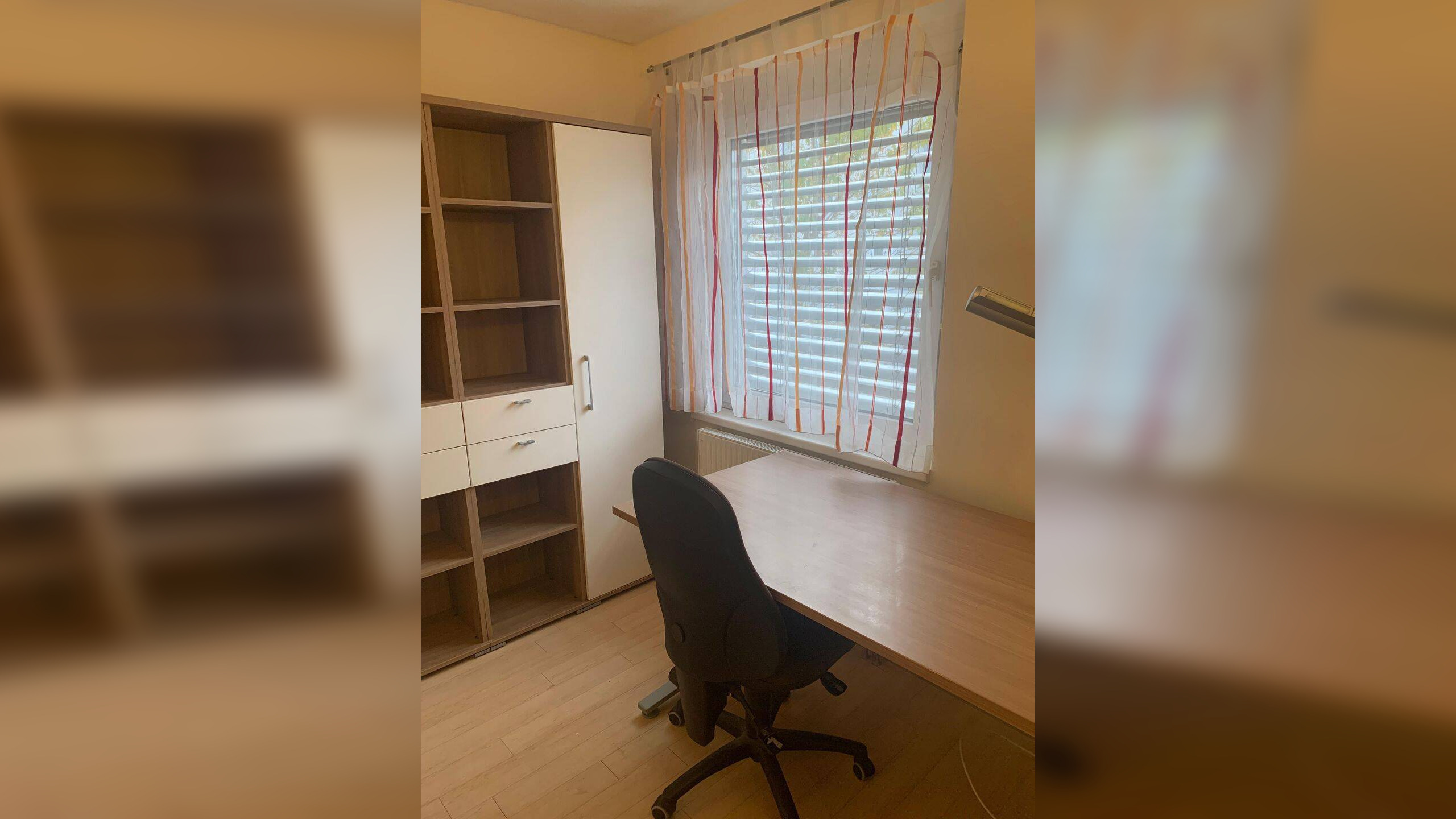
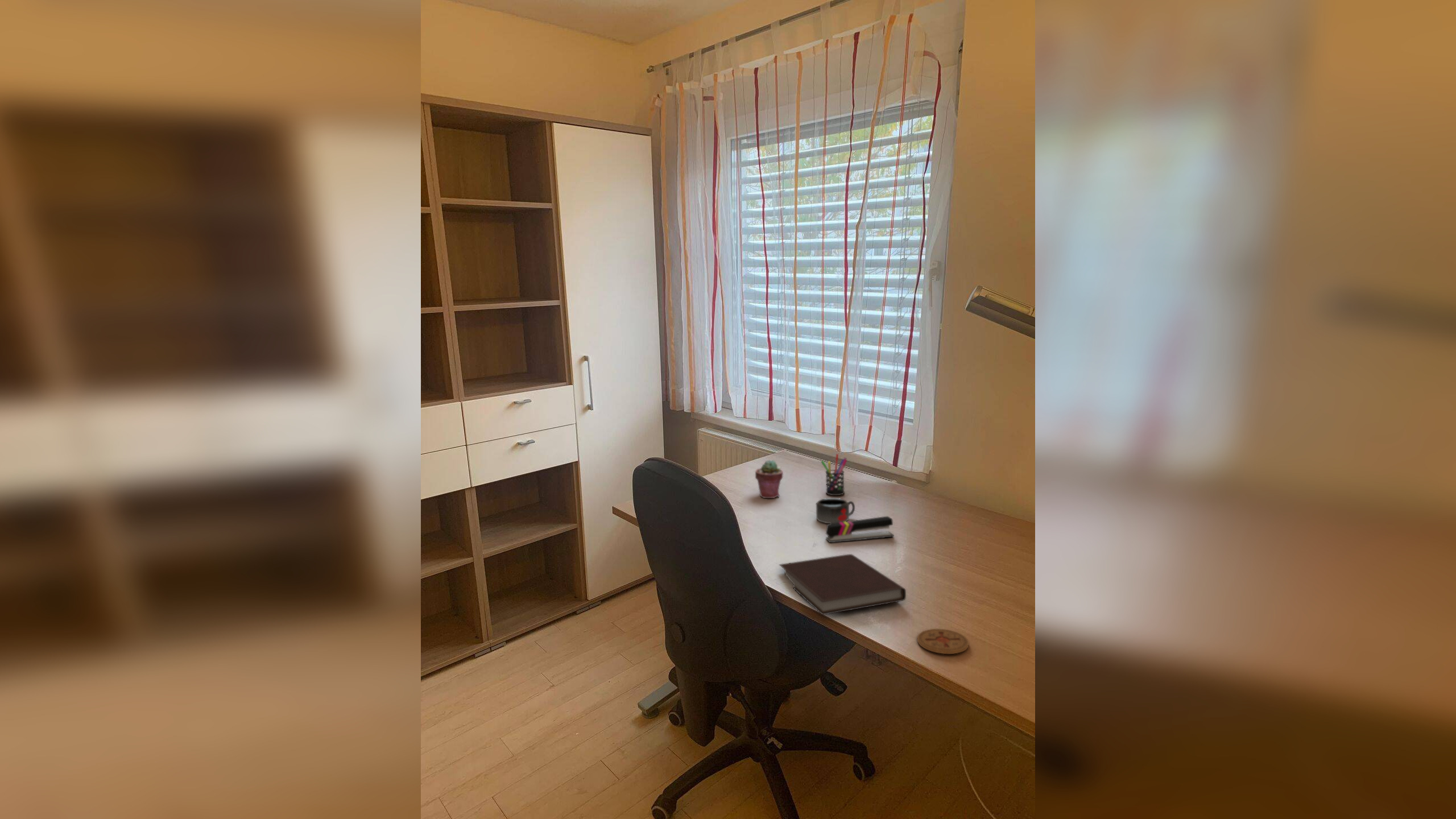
+ coaster [917,628,969,655]
+ pen holder [821,453,848,496]
+ stapler [825,516,894,543]
+ potted succulent [755,460,784,499]
+ notebook [779,553,907,615]
+ mug [816,498,855,524]
